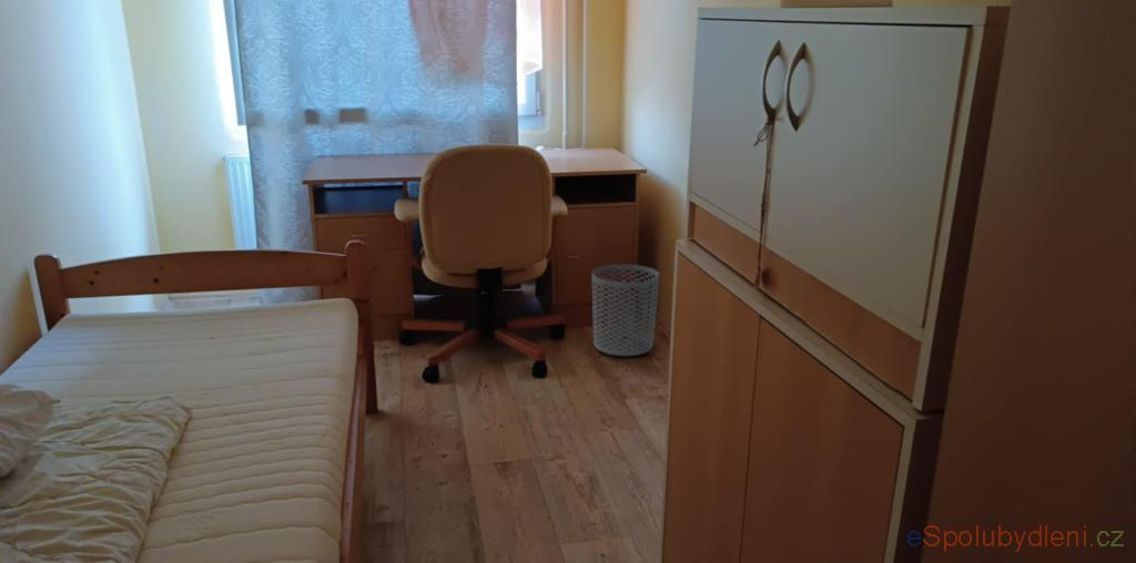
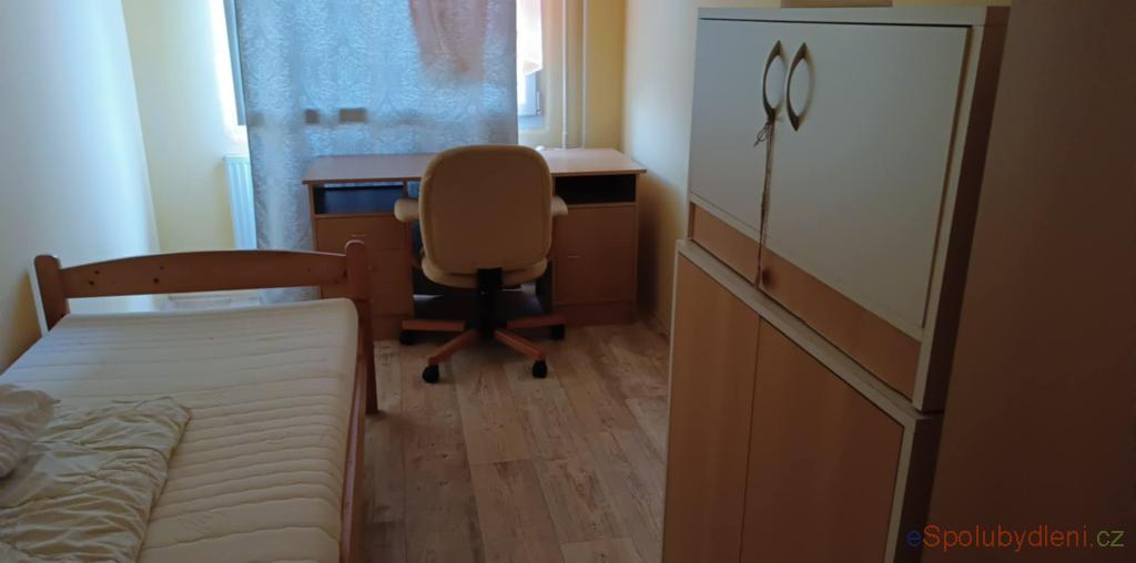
- waste bin [591,264,660,357]
